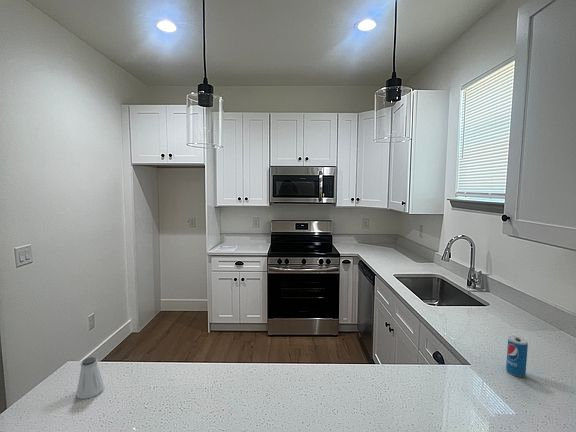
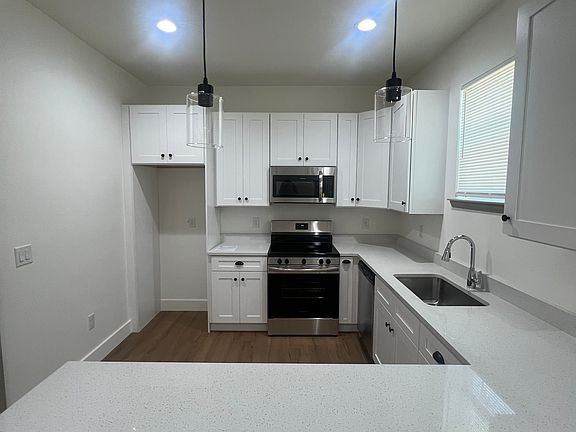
- saltshaker [75,356,105,400]
- beverage can [505,335,529,378]
